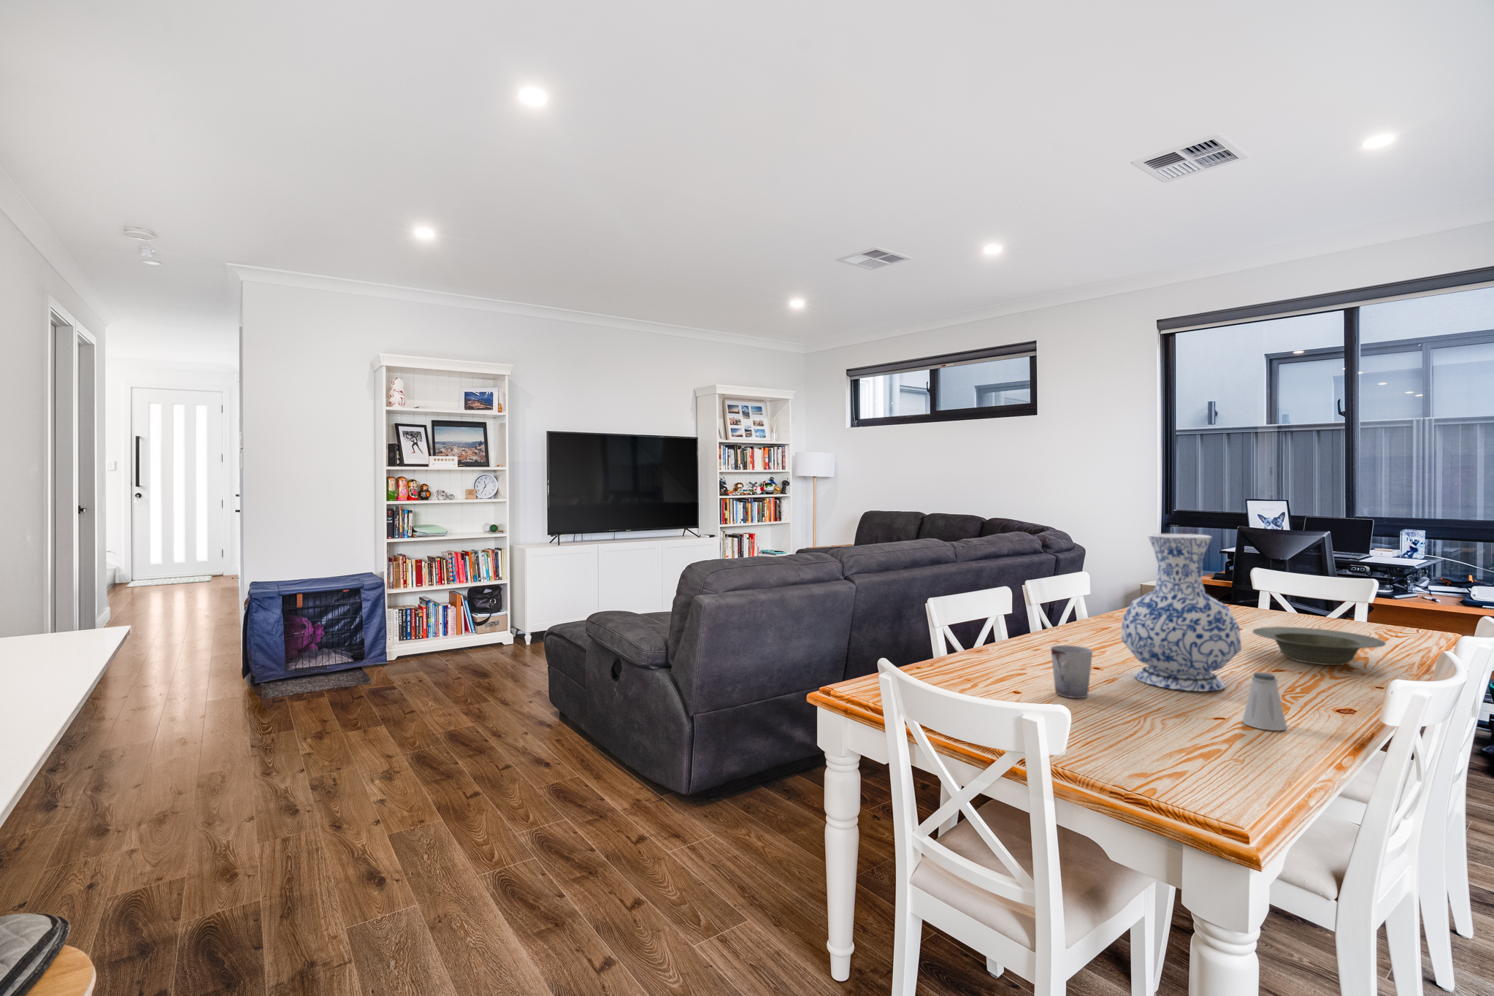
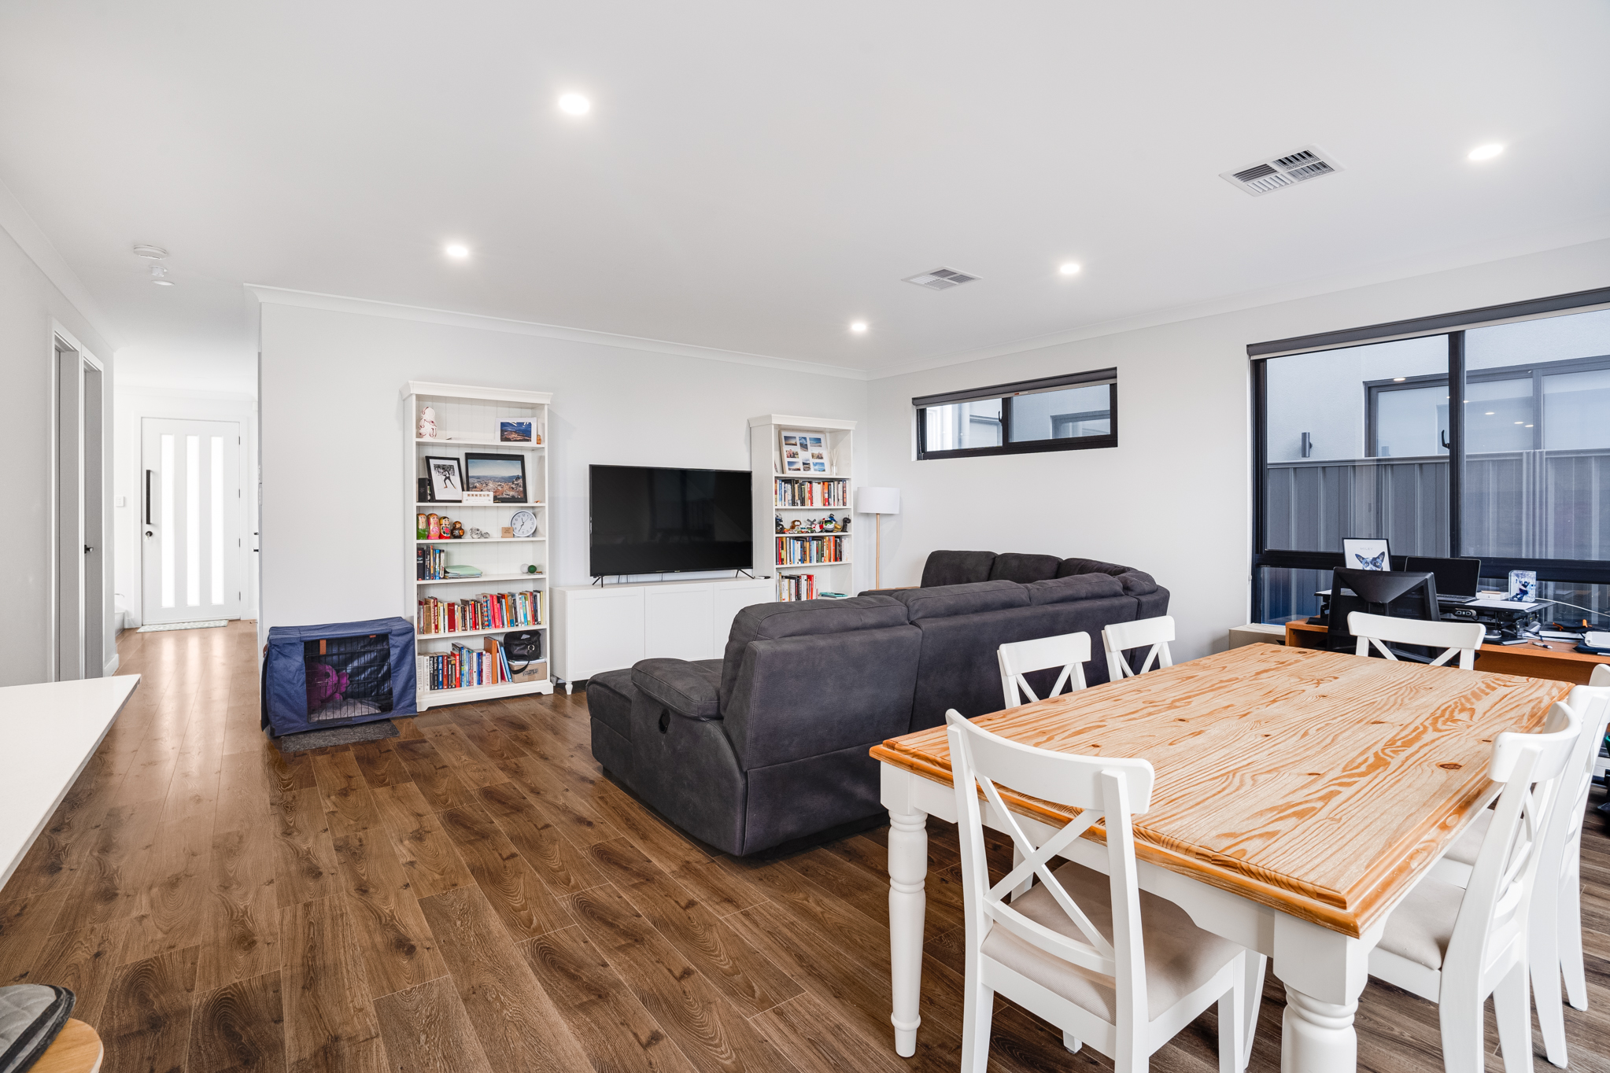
- saltshaker [1242,671,1288,731]
- vase [1120,534,1242,693]
- cup [1050,645,1094,699]
- bowl [1252,626,1386,666]
